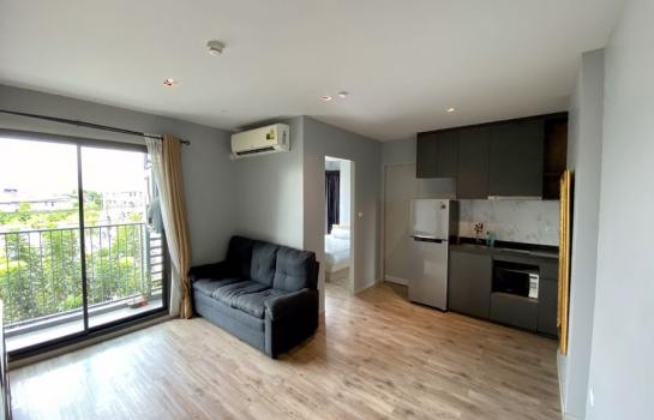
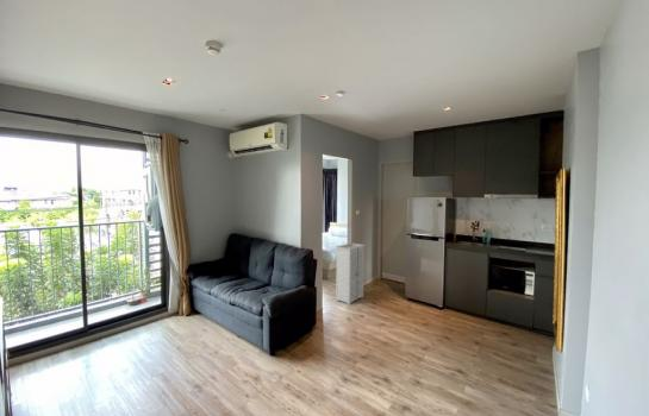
+ storage cabinet [335,242,367,305]
